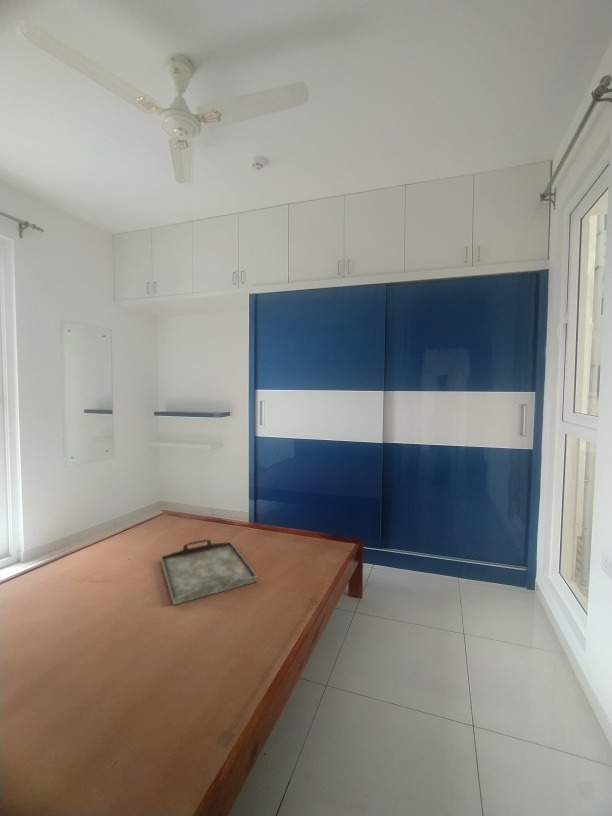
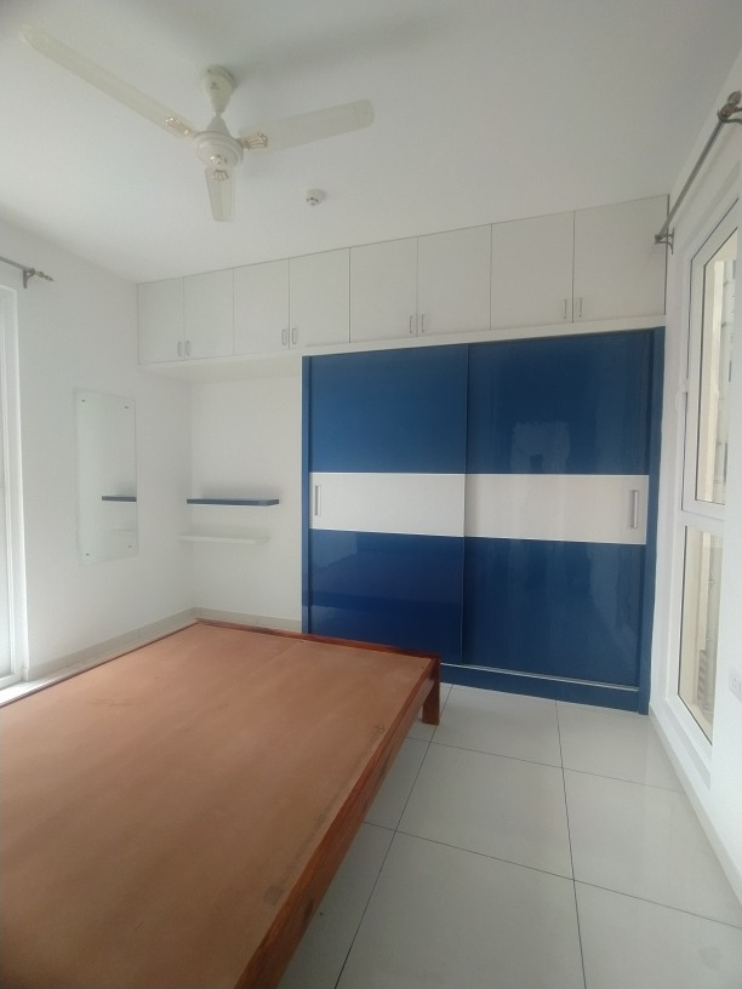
- serving tray [160,538,258,606]
